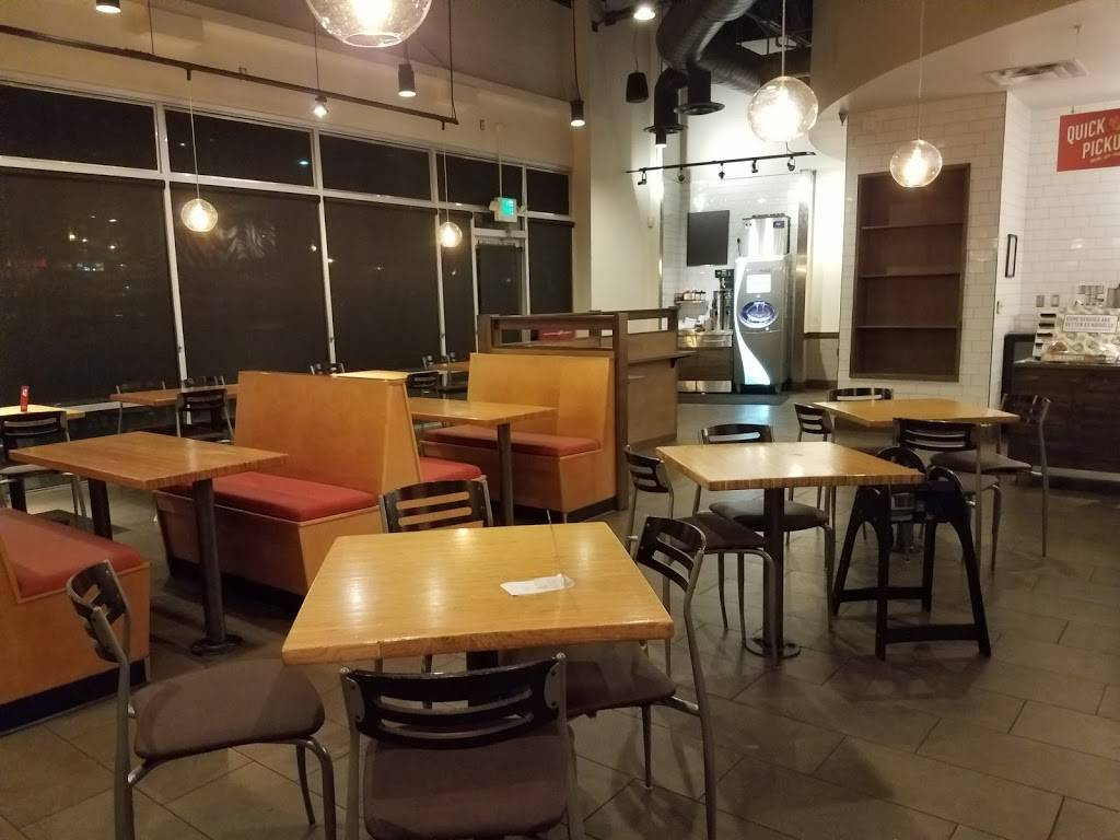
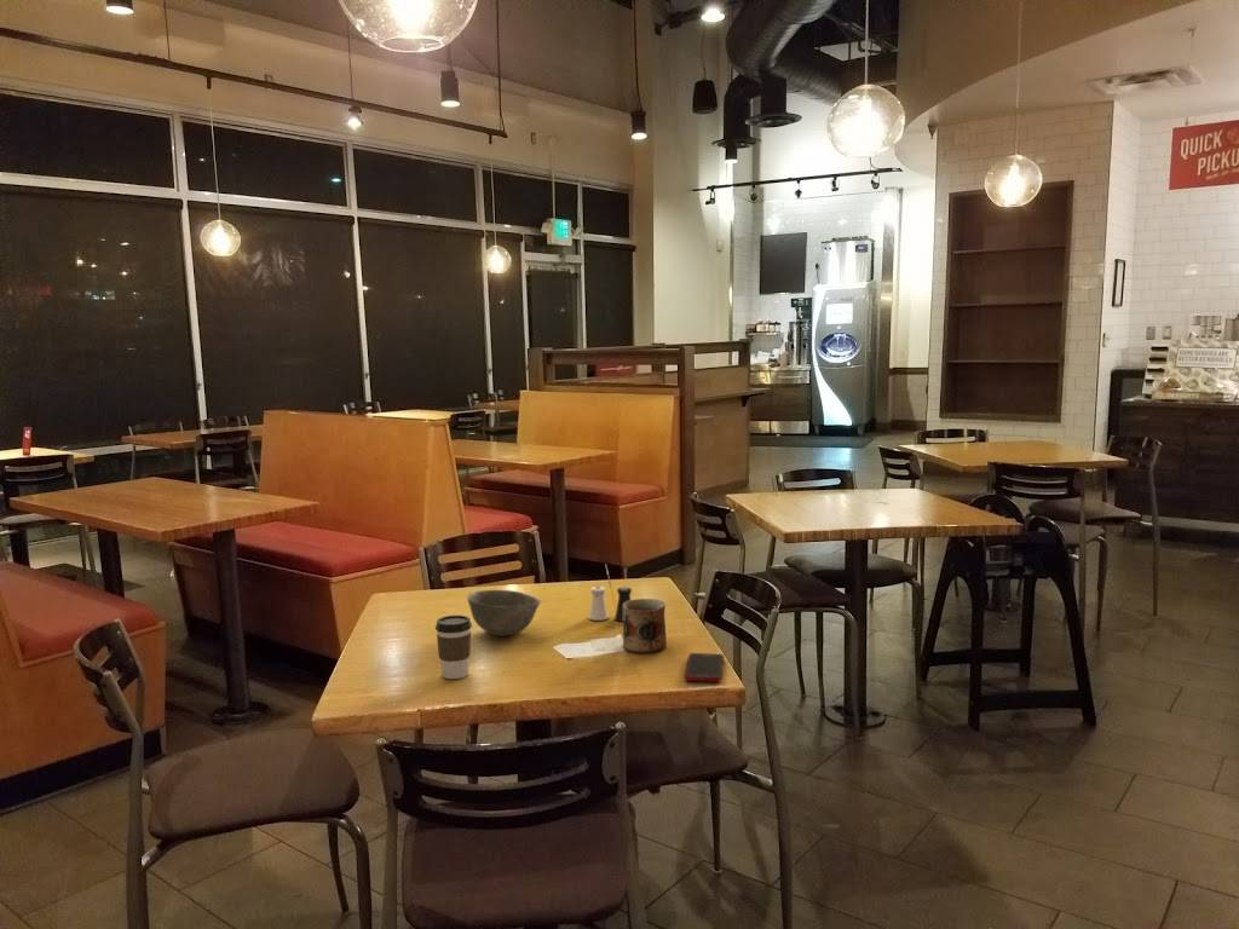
+ coffee cup [434,614,473,680]
+ salt and pepper shaker [587,584,633,623]
+ mug [622,598,668,654]
+ cell phone [684,652,725,683]
+ bowl [466,589,542,637]
